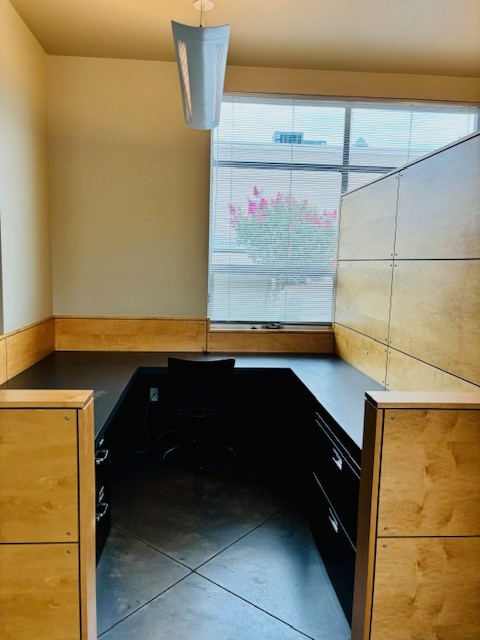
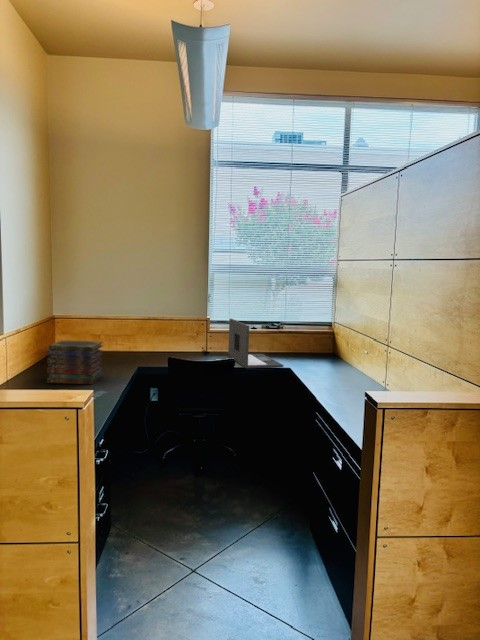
+ laptop [227,318,284,369]
+ book stack [46,339,104,385]
